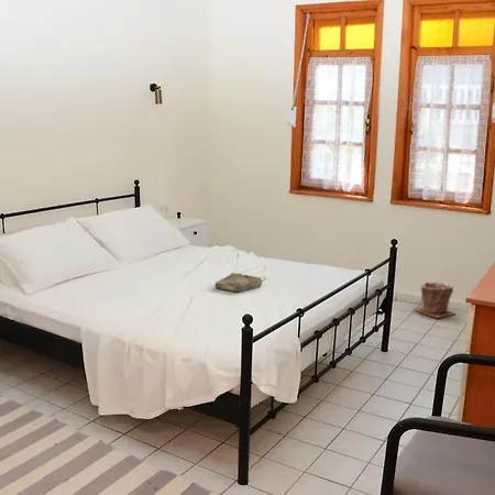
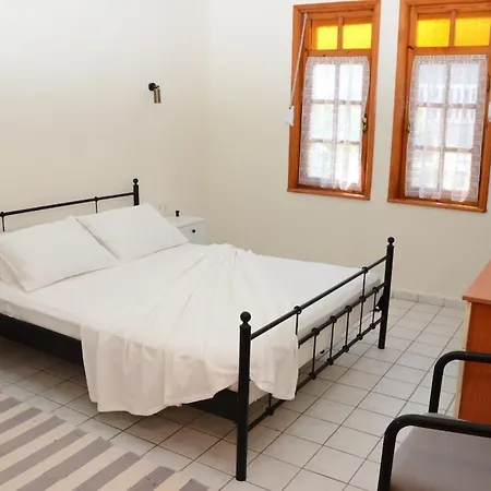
- tote bag [215,265,267,293]
- plant pot [415,280,457,319]
